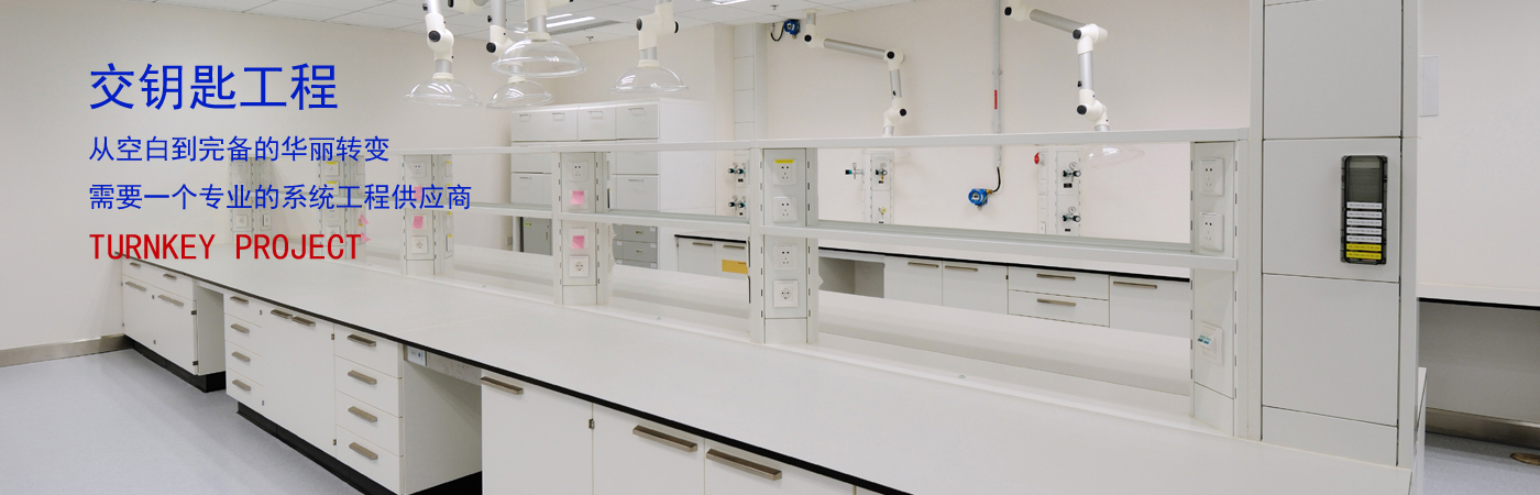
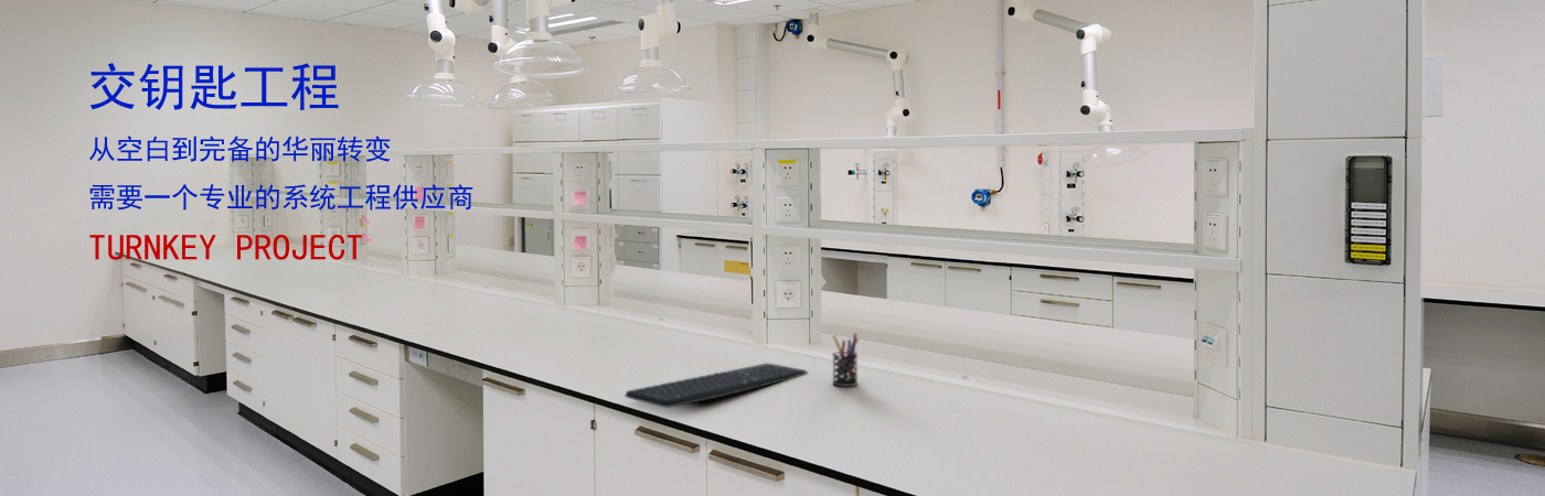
+ pen holder [831,332,860,387]
+ keyboard [624,363,809,409]
